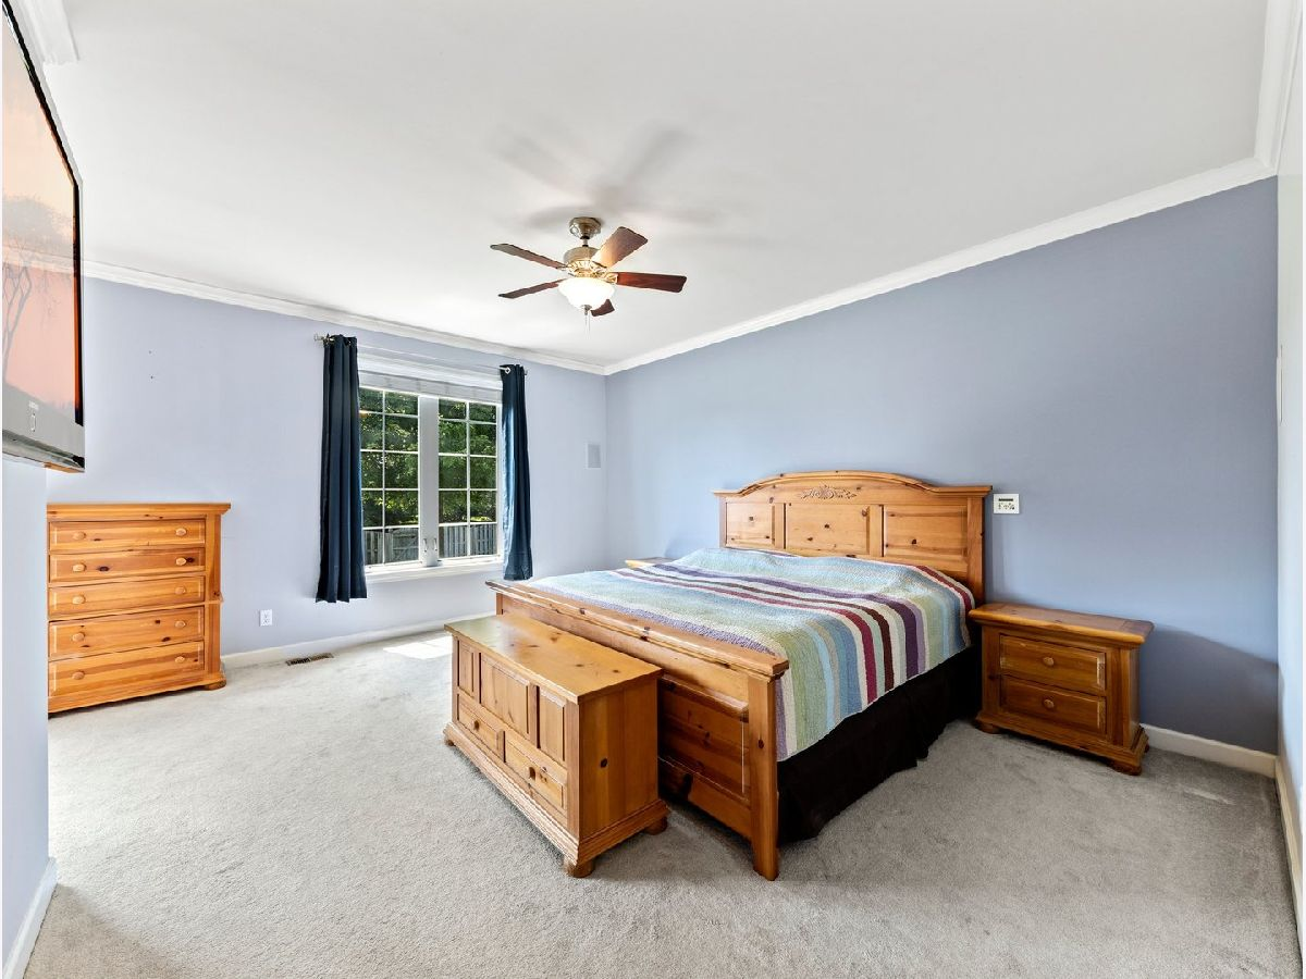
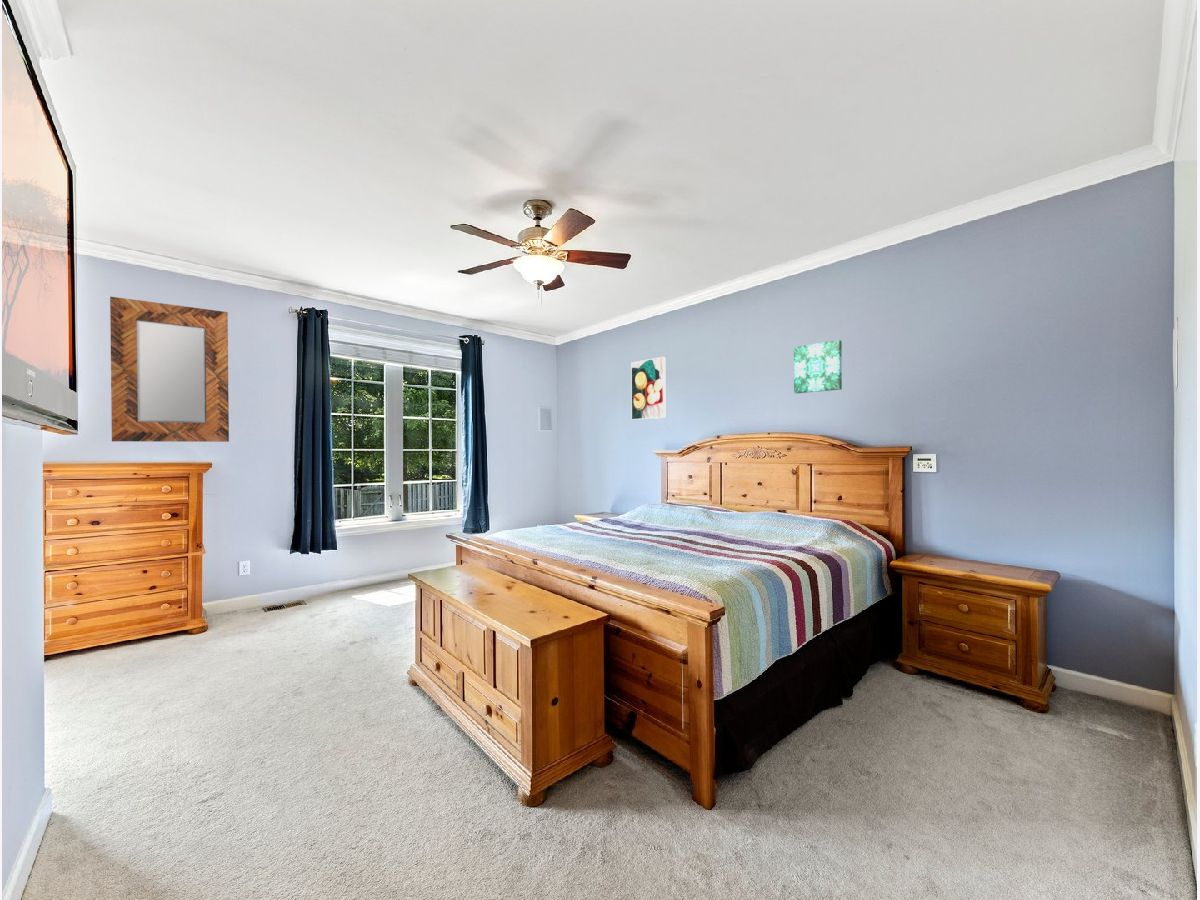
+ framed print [630,356,667,421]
+ wall art [793,339,843,394]
+ home mirror [109,296,230,443]
